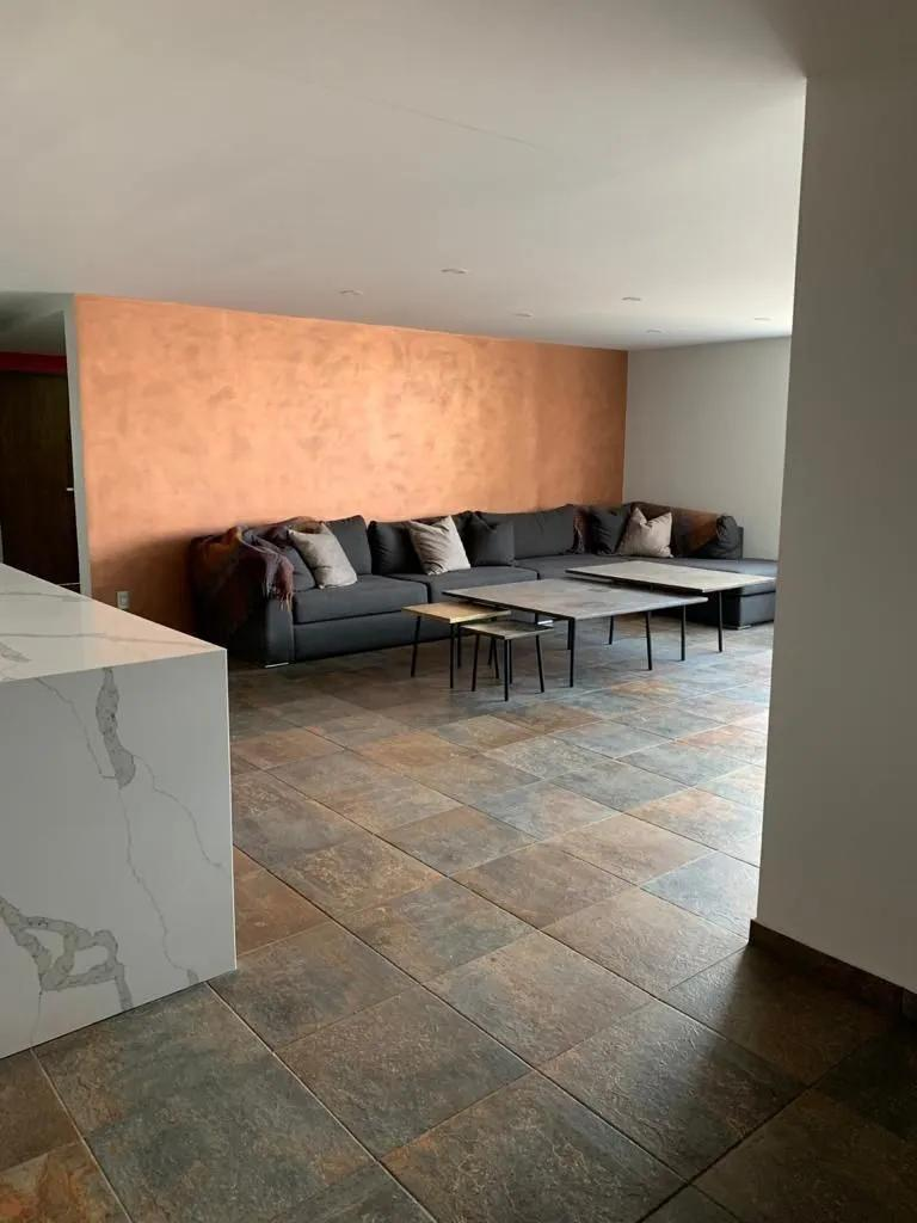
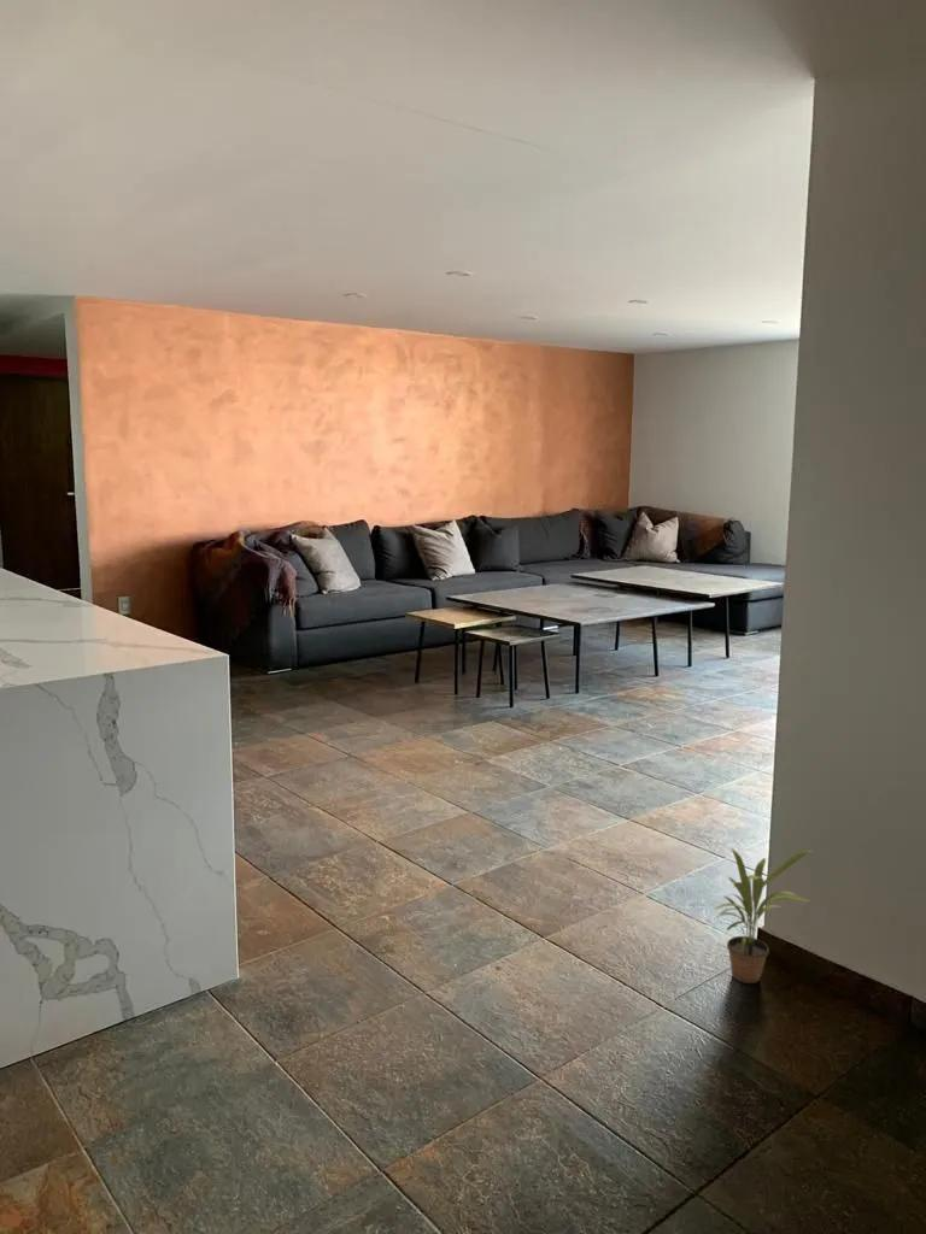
+ potted plant [714,847,814,985]
